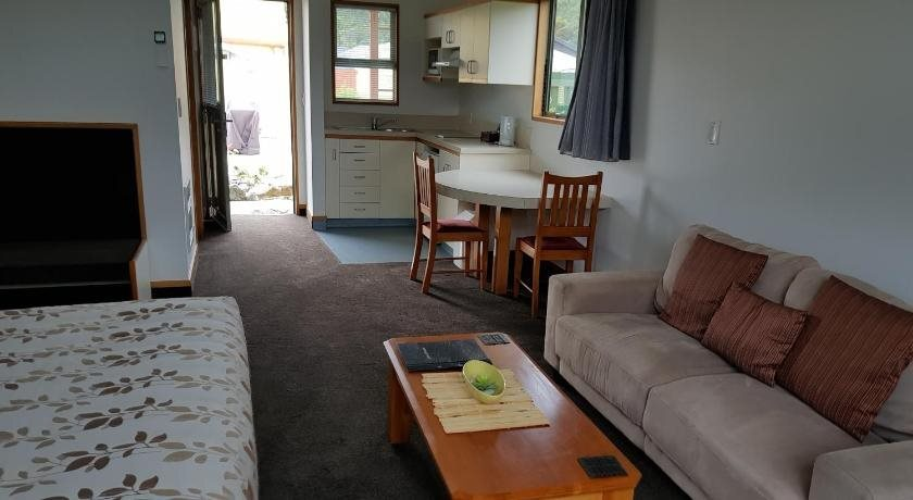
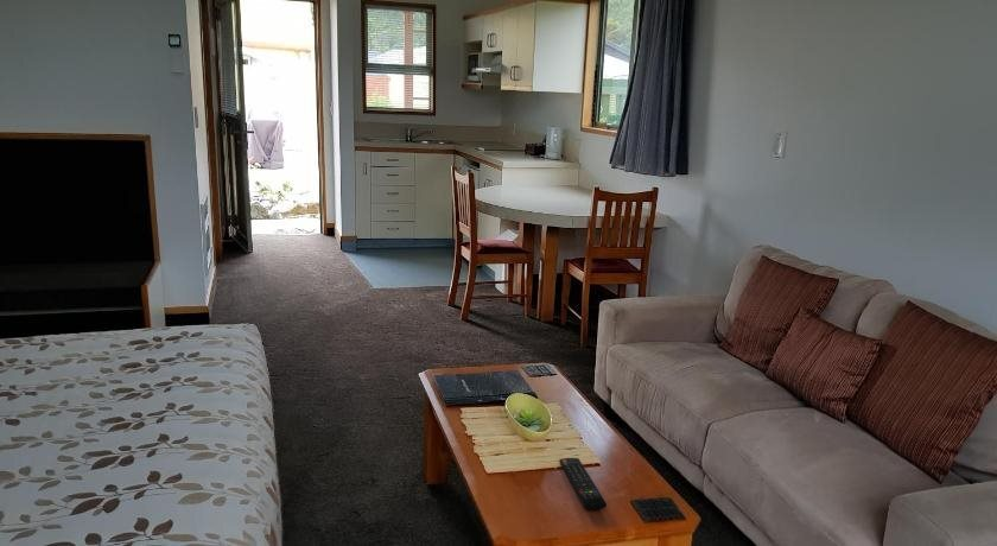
+ remote control [559,457,608,510]
